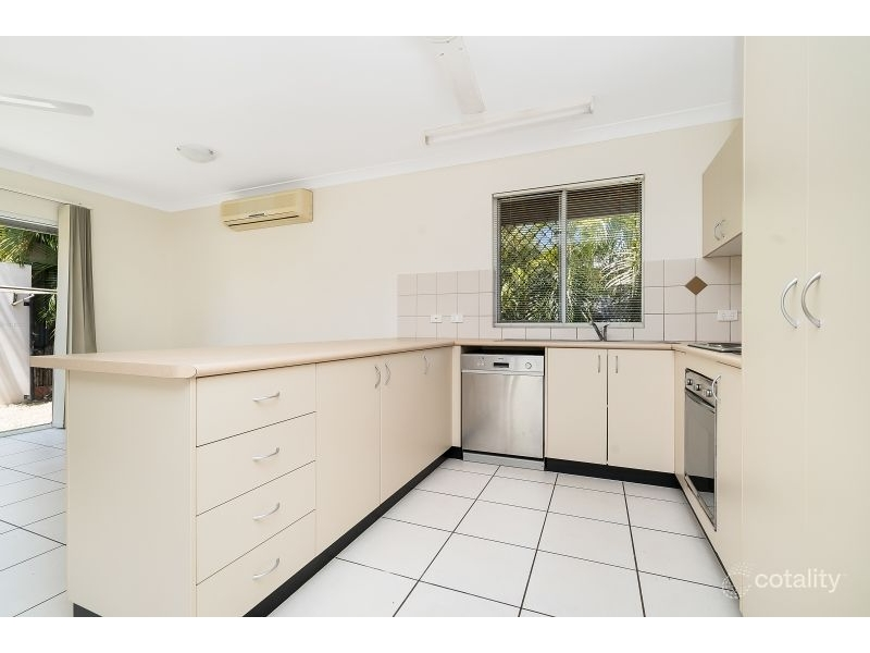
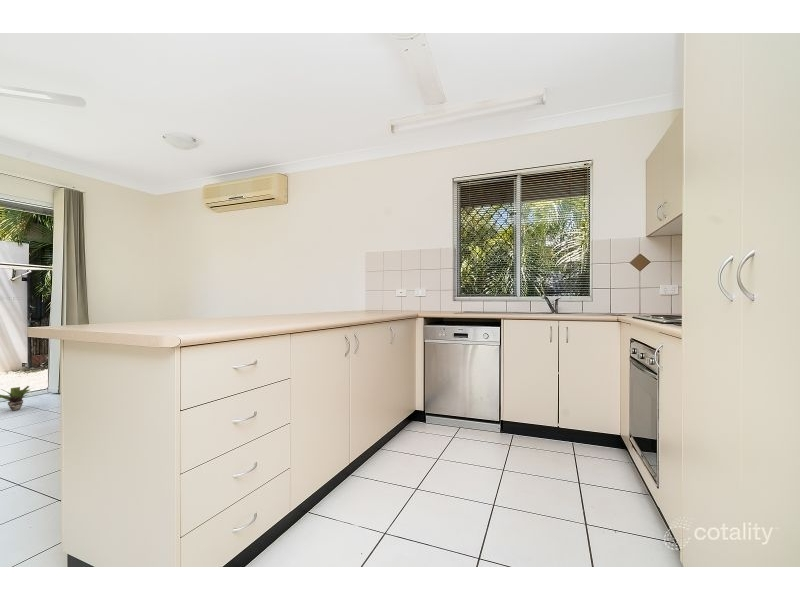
+ potted plant [0,385,30,412]
